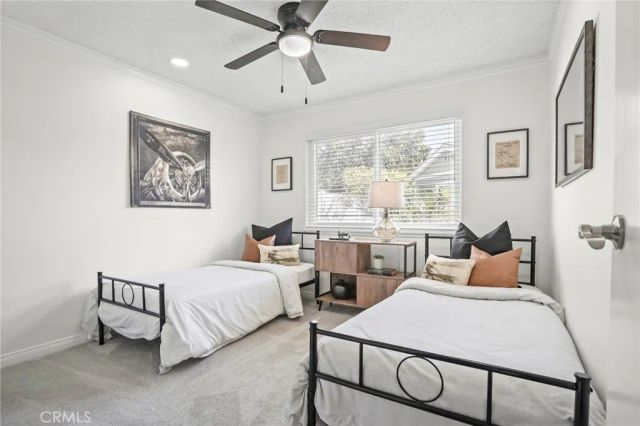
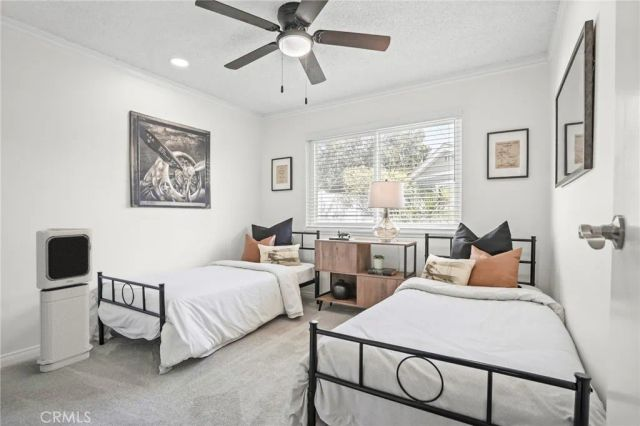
+ air purifier [35,227,94,373]
